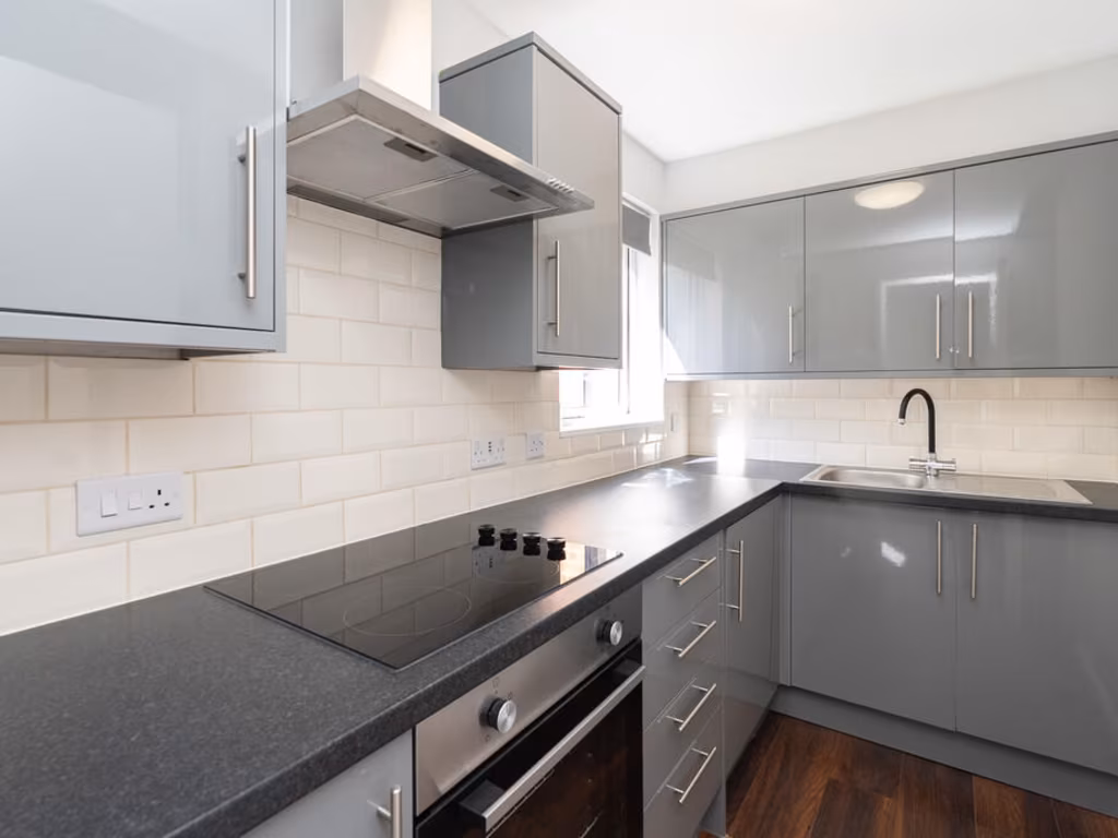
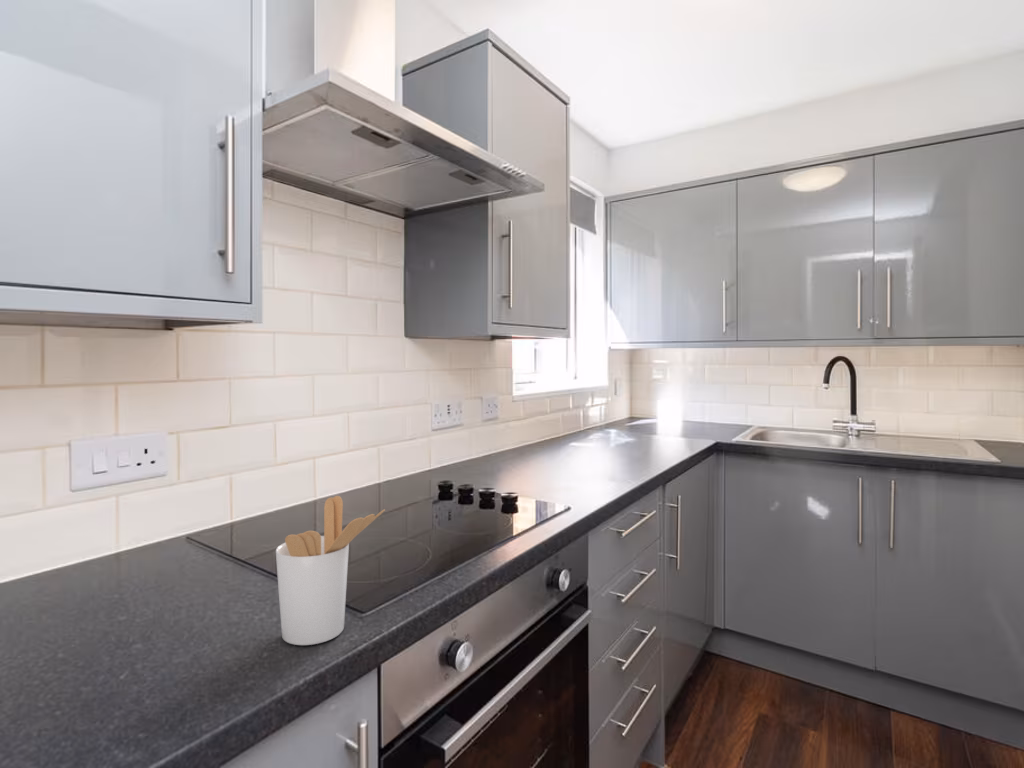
+ utensil holder [275,495,386,646]
